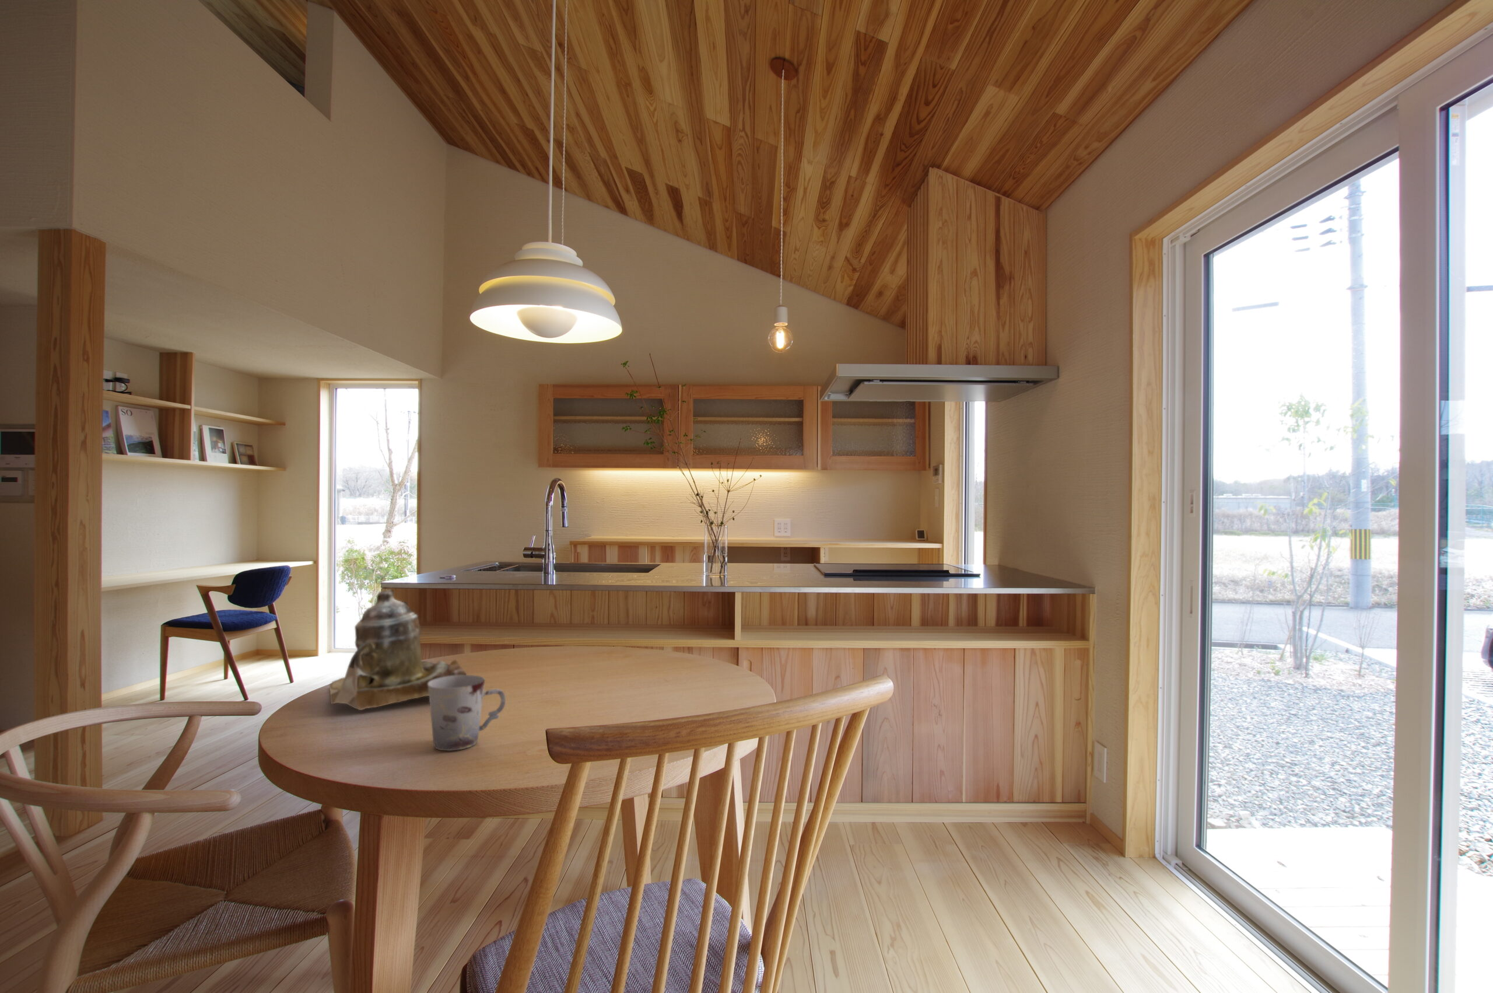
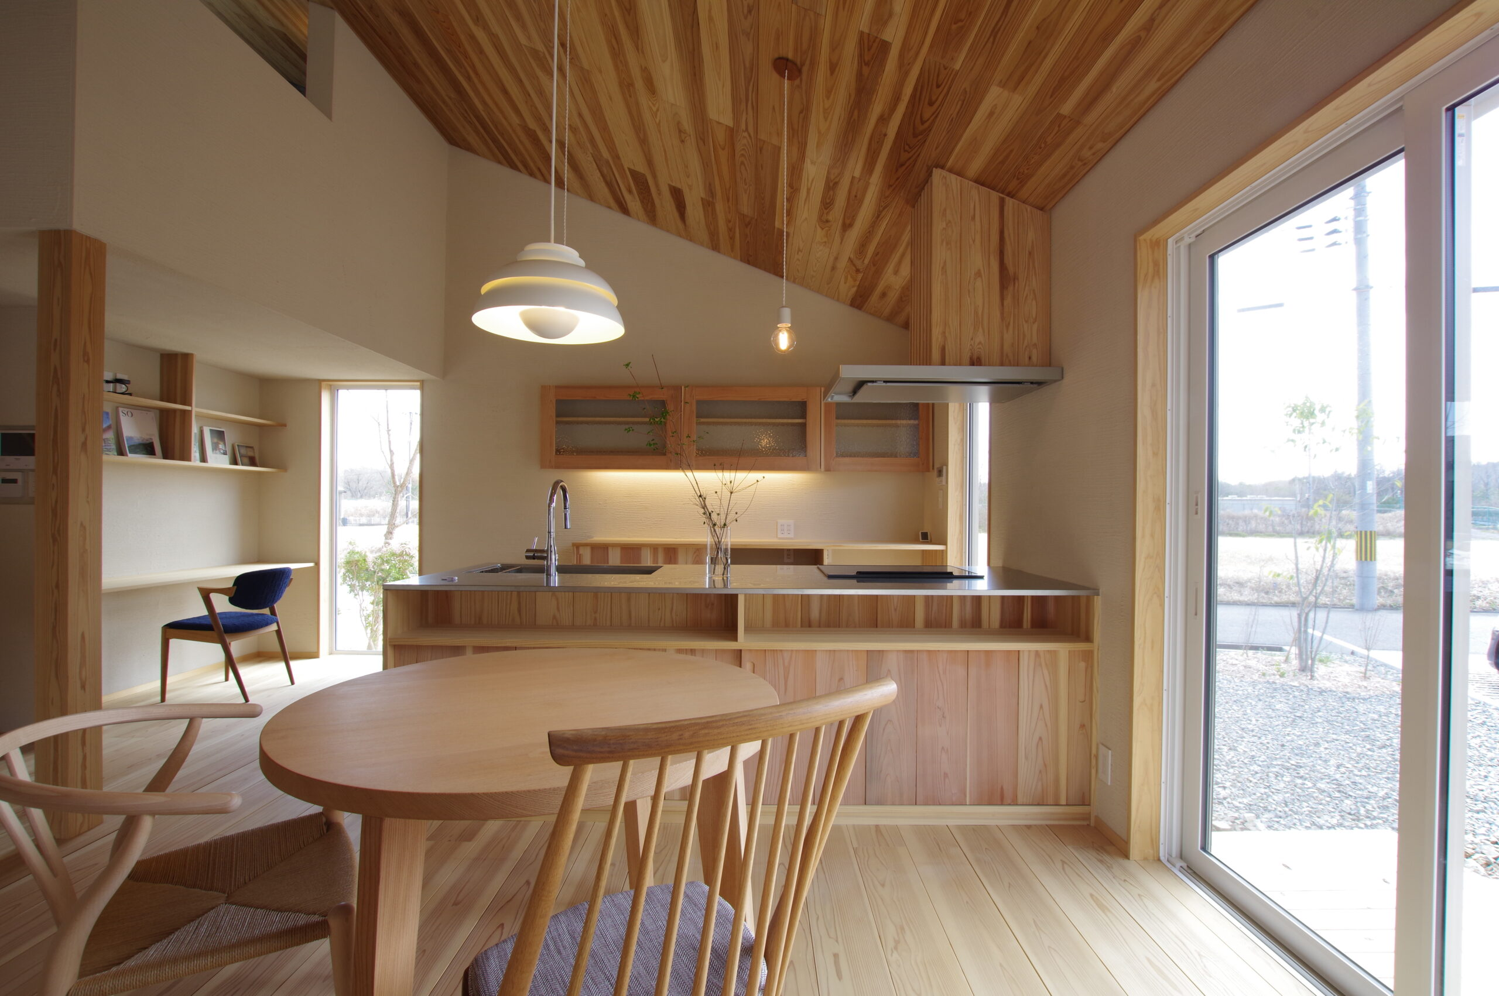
- teapot [329,588,467,710]
- cup [428,675,506,751]
